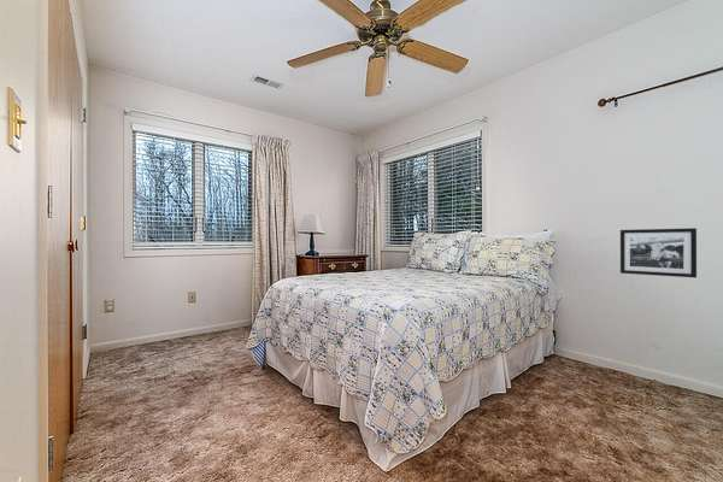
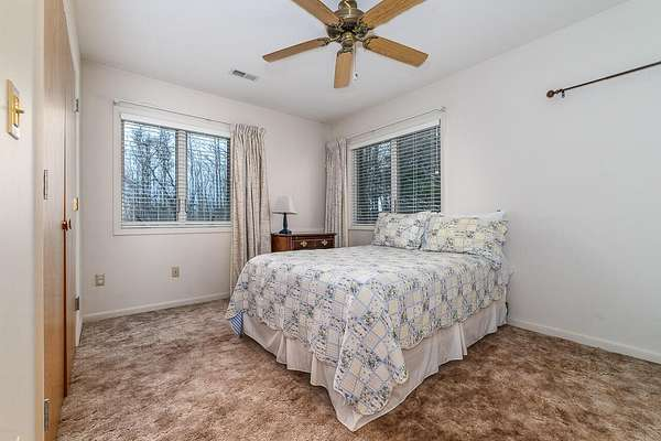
- picture frame [619,227,698,278]
